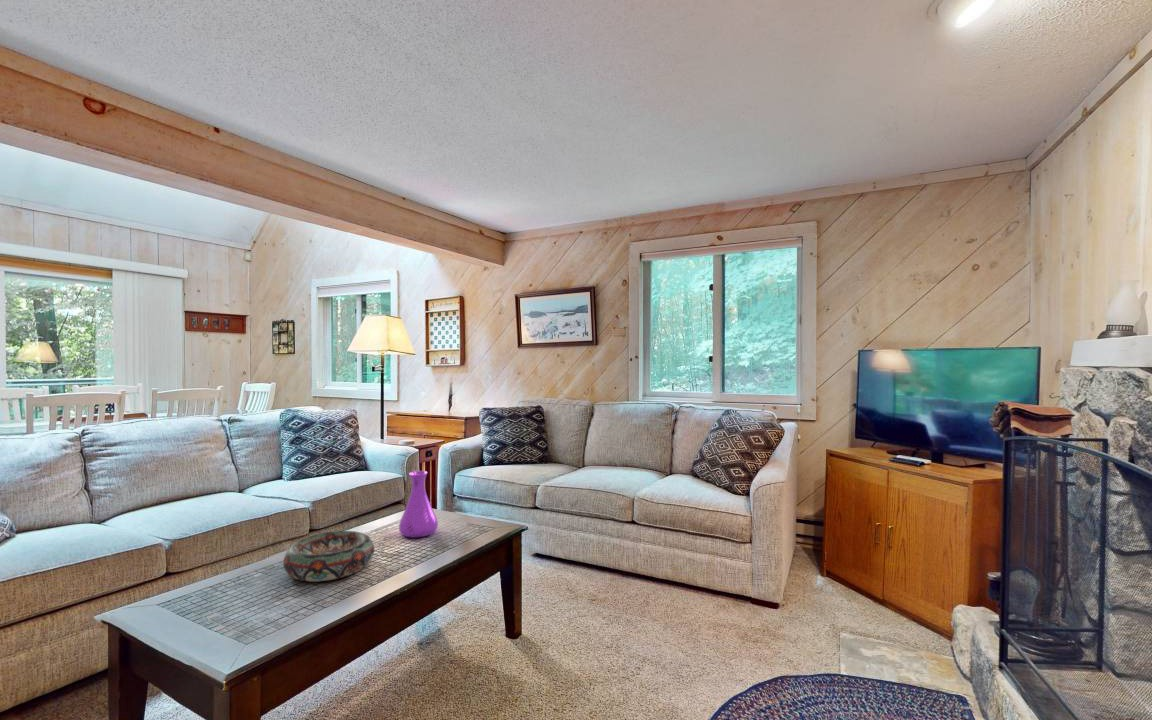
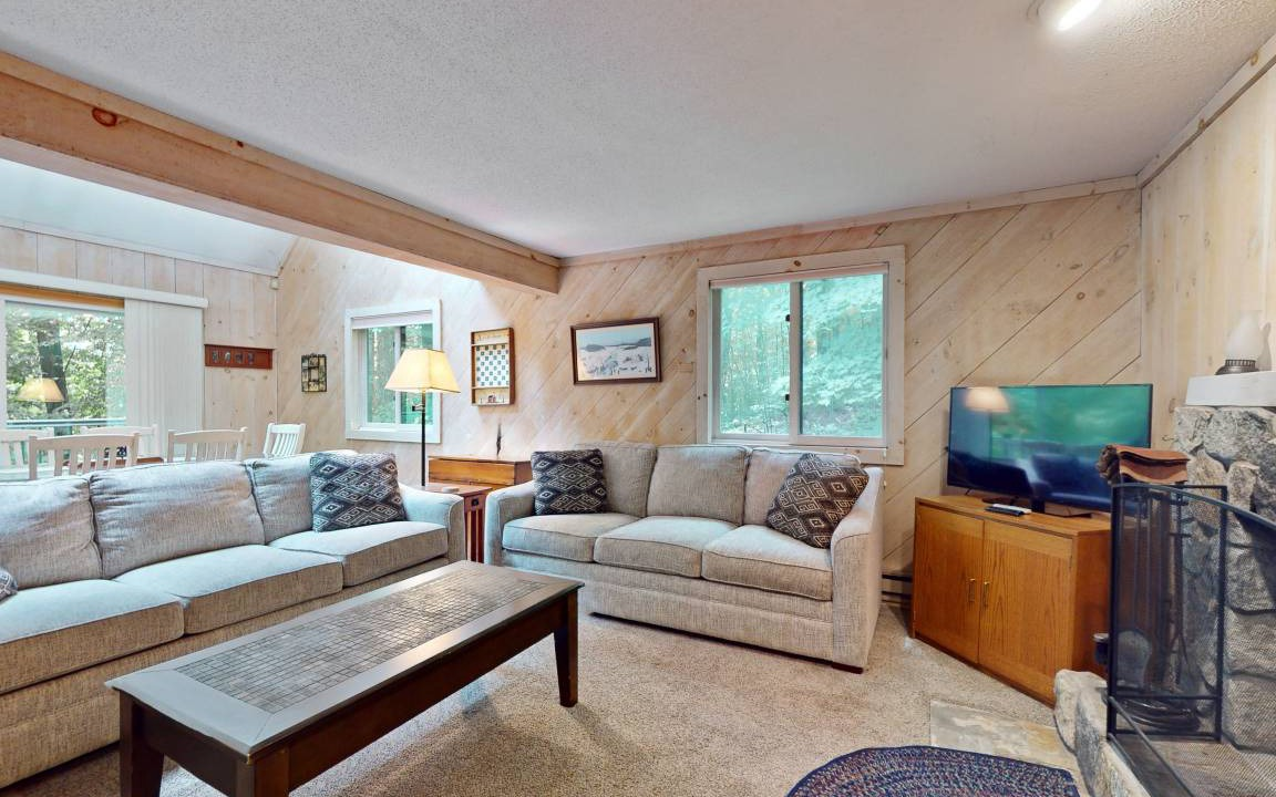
- vase [398,470,439,539]
- decorative bowl [282,530,375,583]
